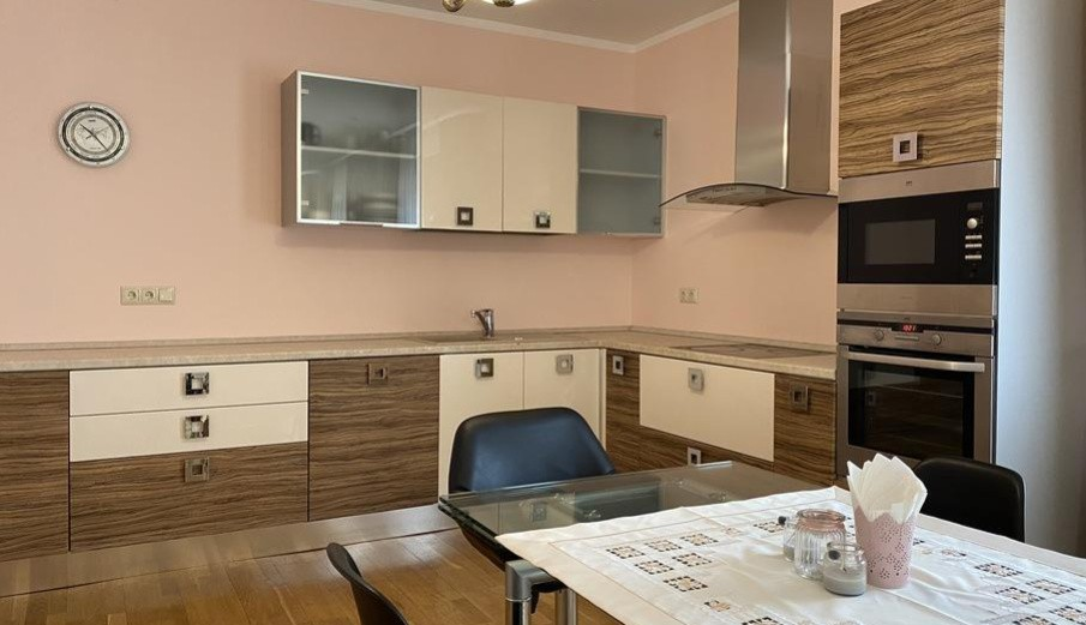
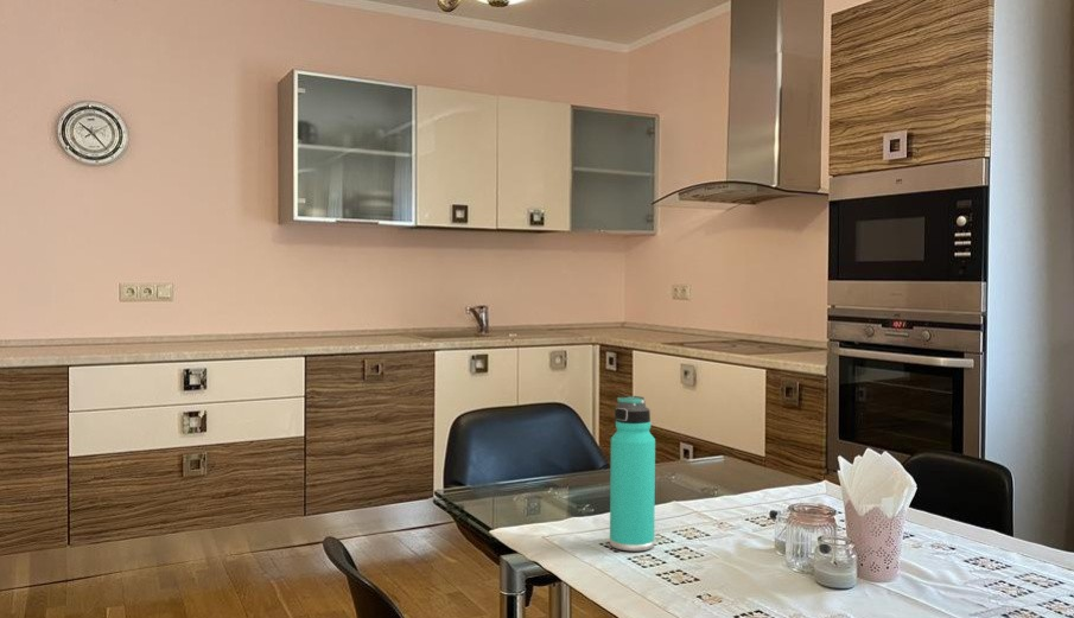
+ thermos bottle [609,395,656,552]
